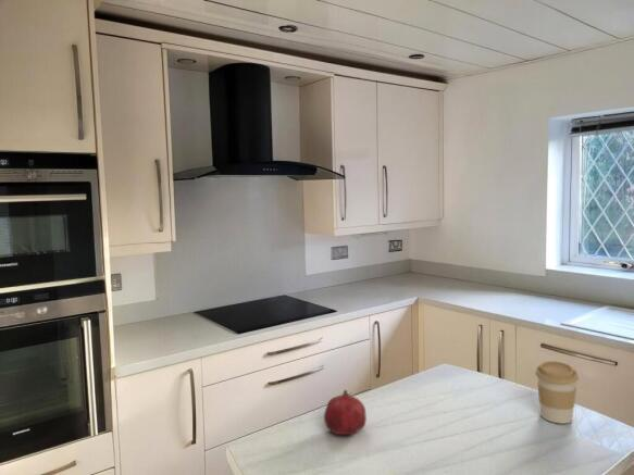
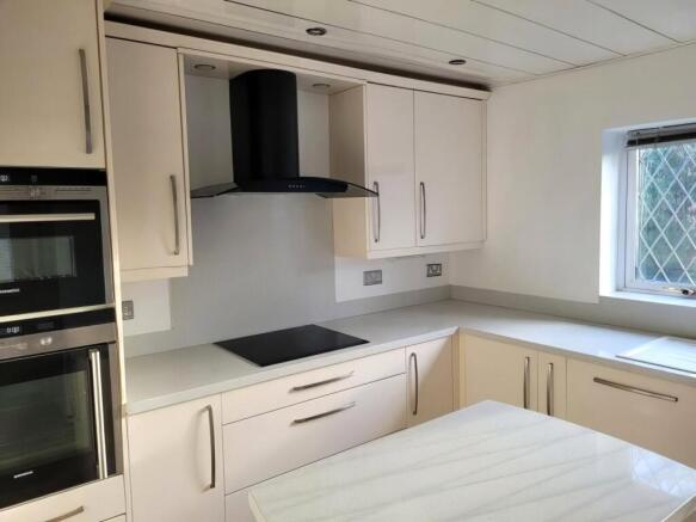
- fruit [323,389,368,436]
- coffee cup [535,360,580,425]
